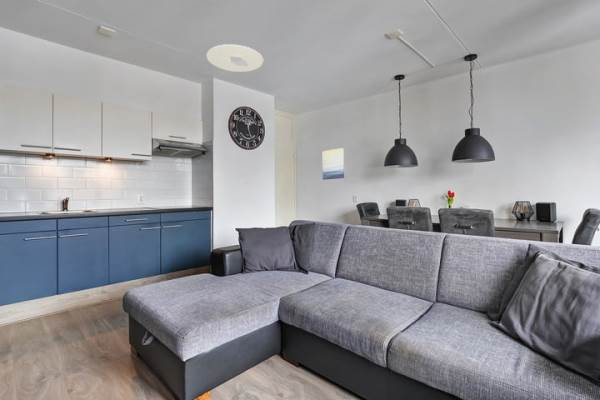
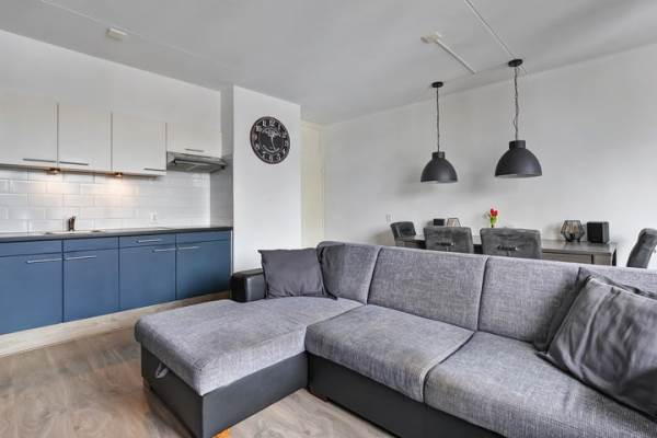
- wall art [321,147,345,180]
- ceiling light [206,43,264,73]
